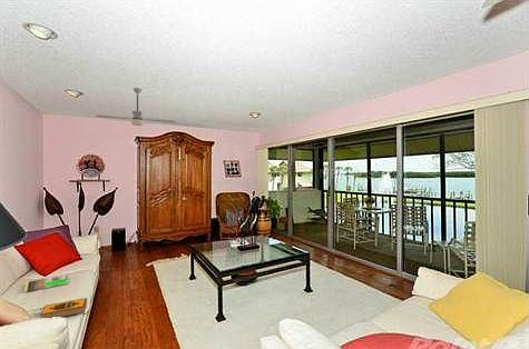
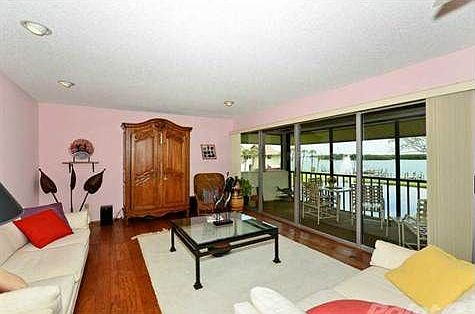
- hardback book [39,297,88,319]
- ceiling fan [95,87,177,127]
- magazine [23,273,69,293]
